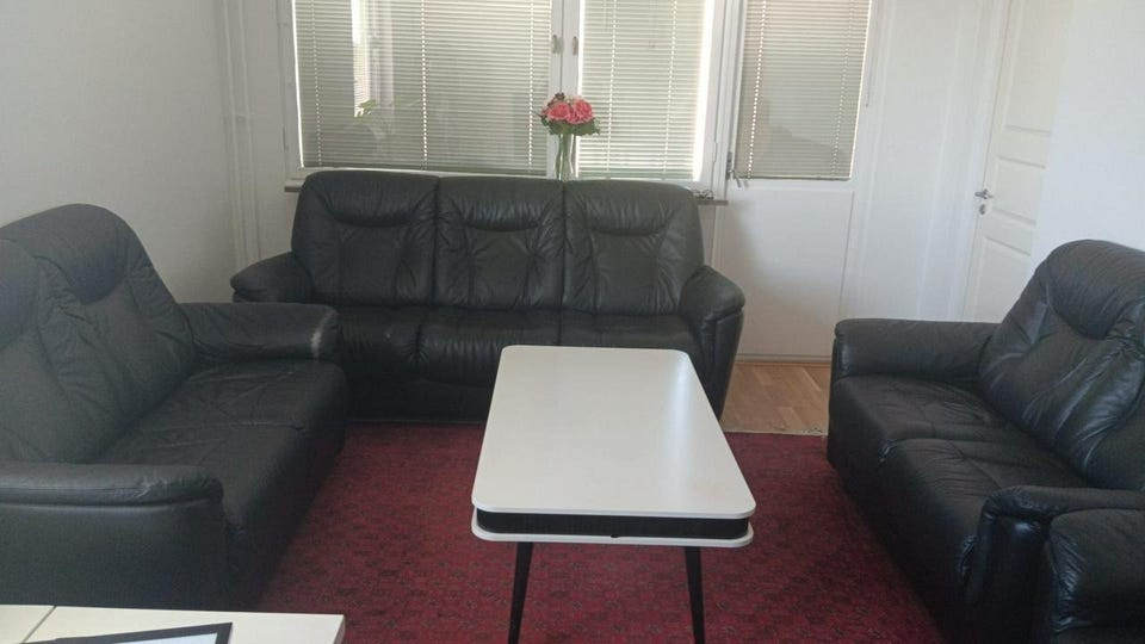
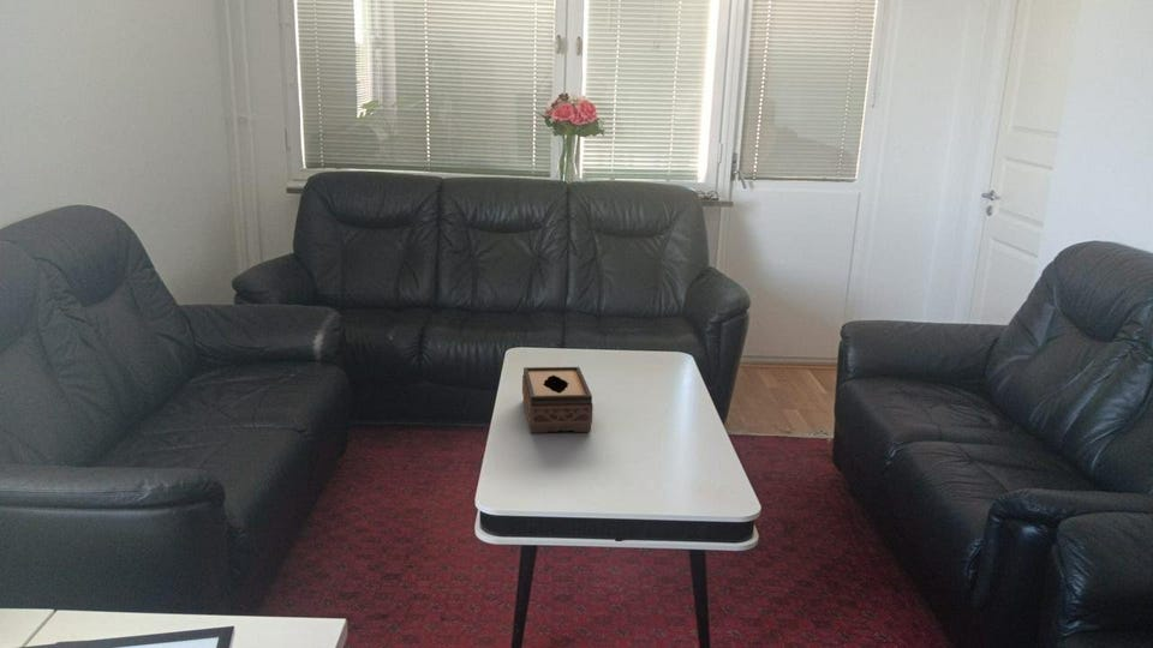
+ tissue box [521,366,595,434]
